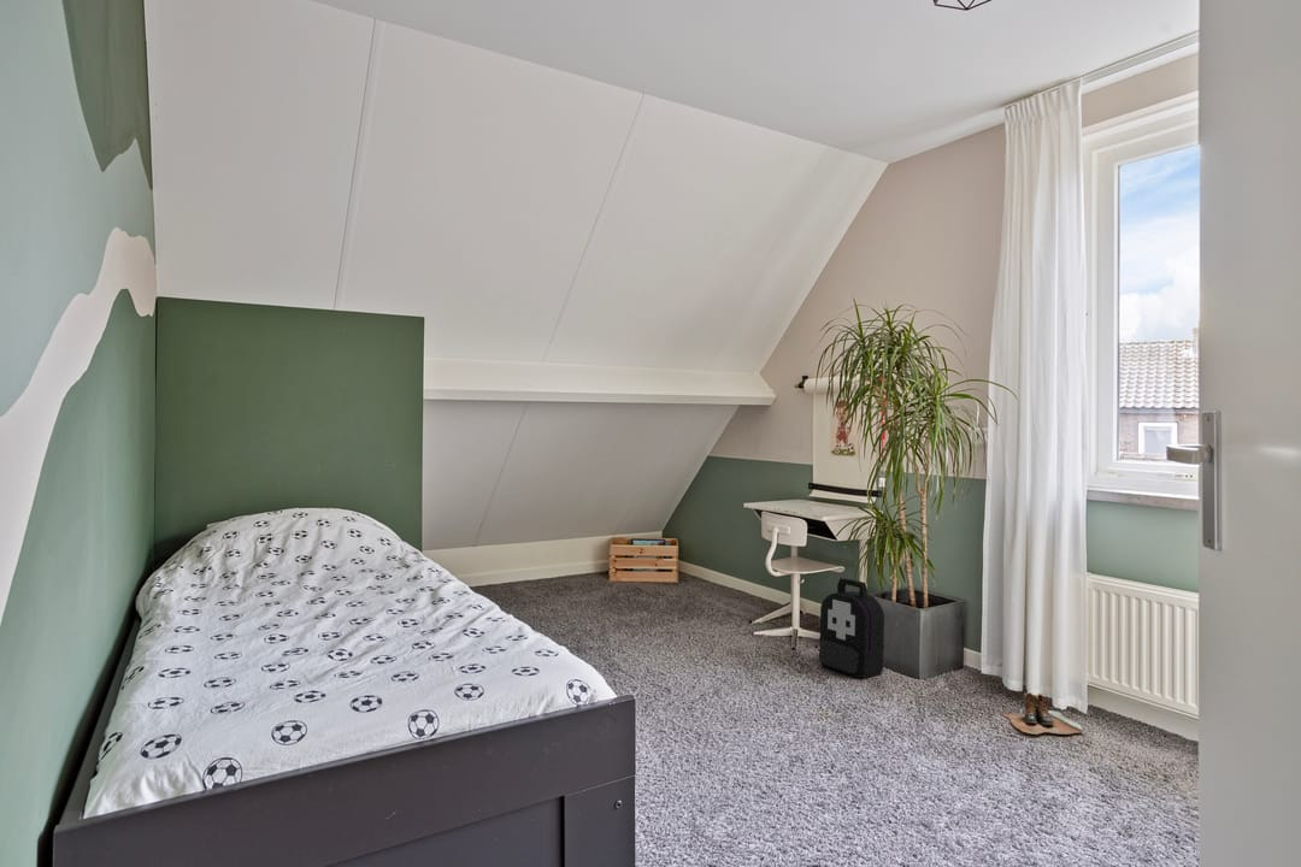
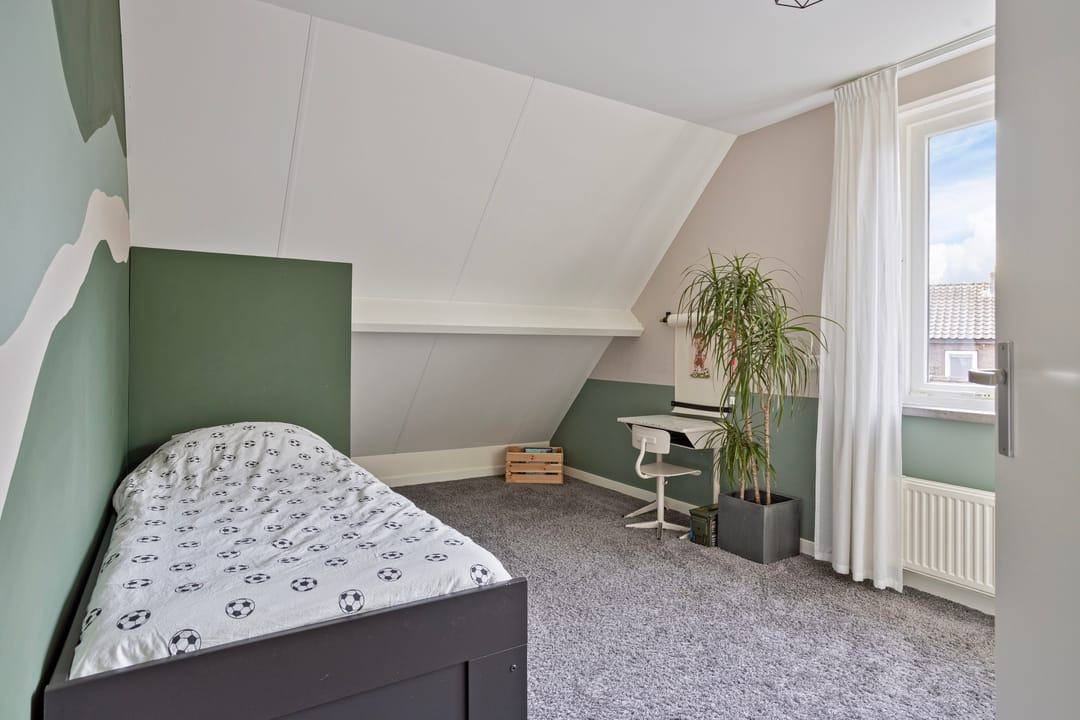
- boots [1002,691,1083,736]
- backpack [818,577,885,680]
